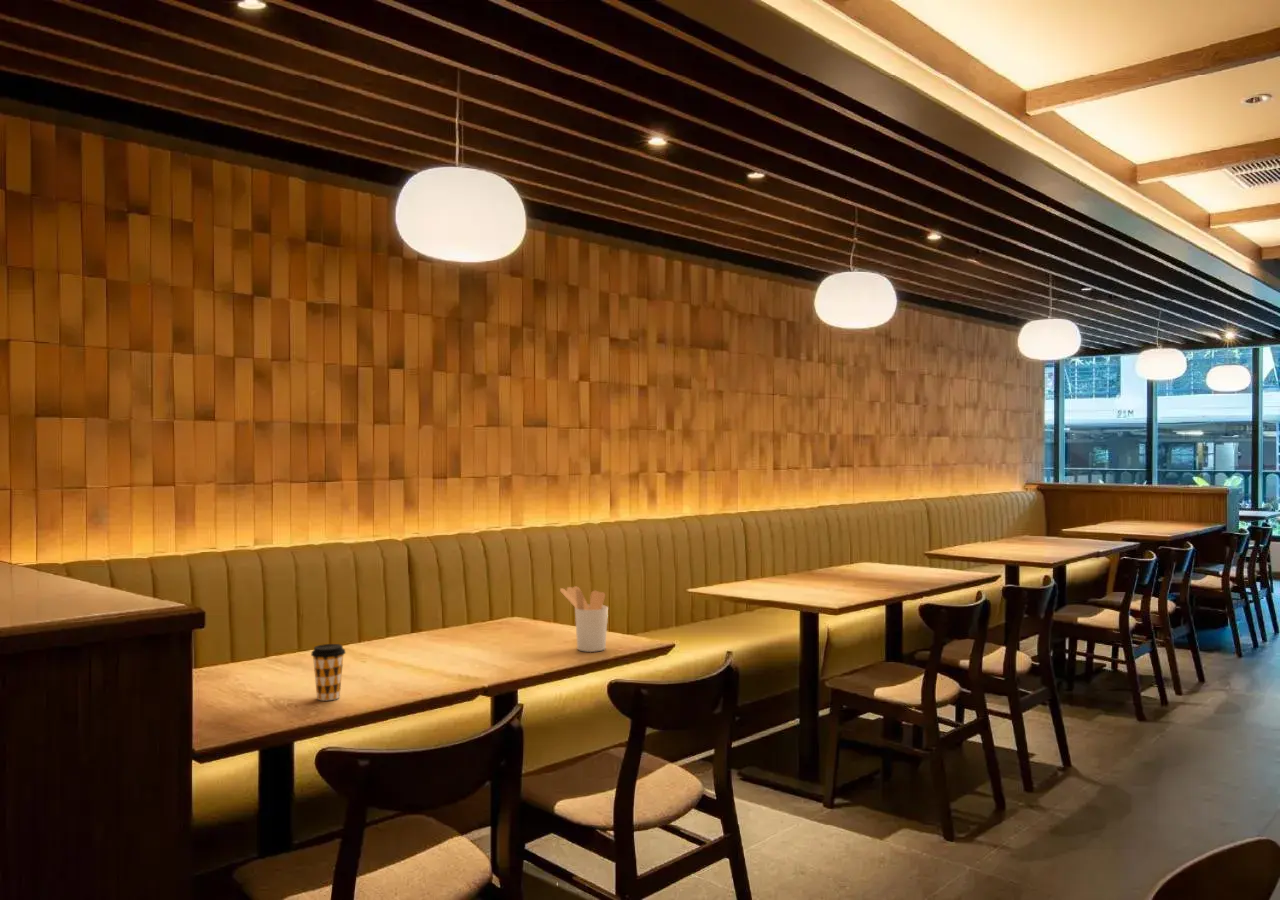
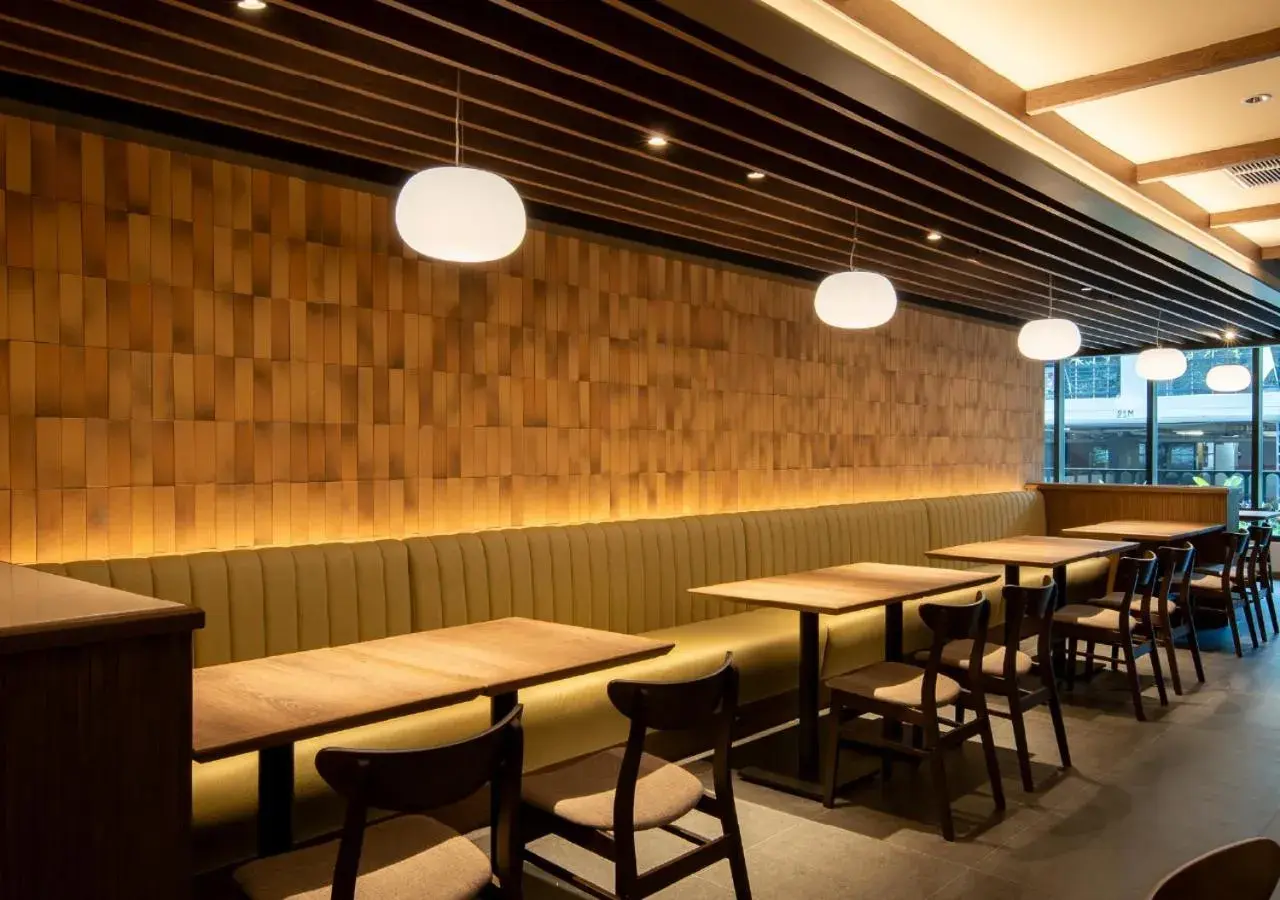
- coffee cup [310,643,347,702]
- utensil holder [559,585,609,653]
